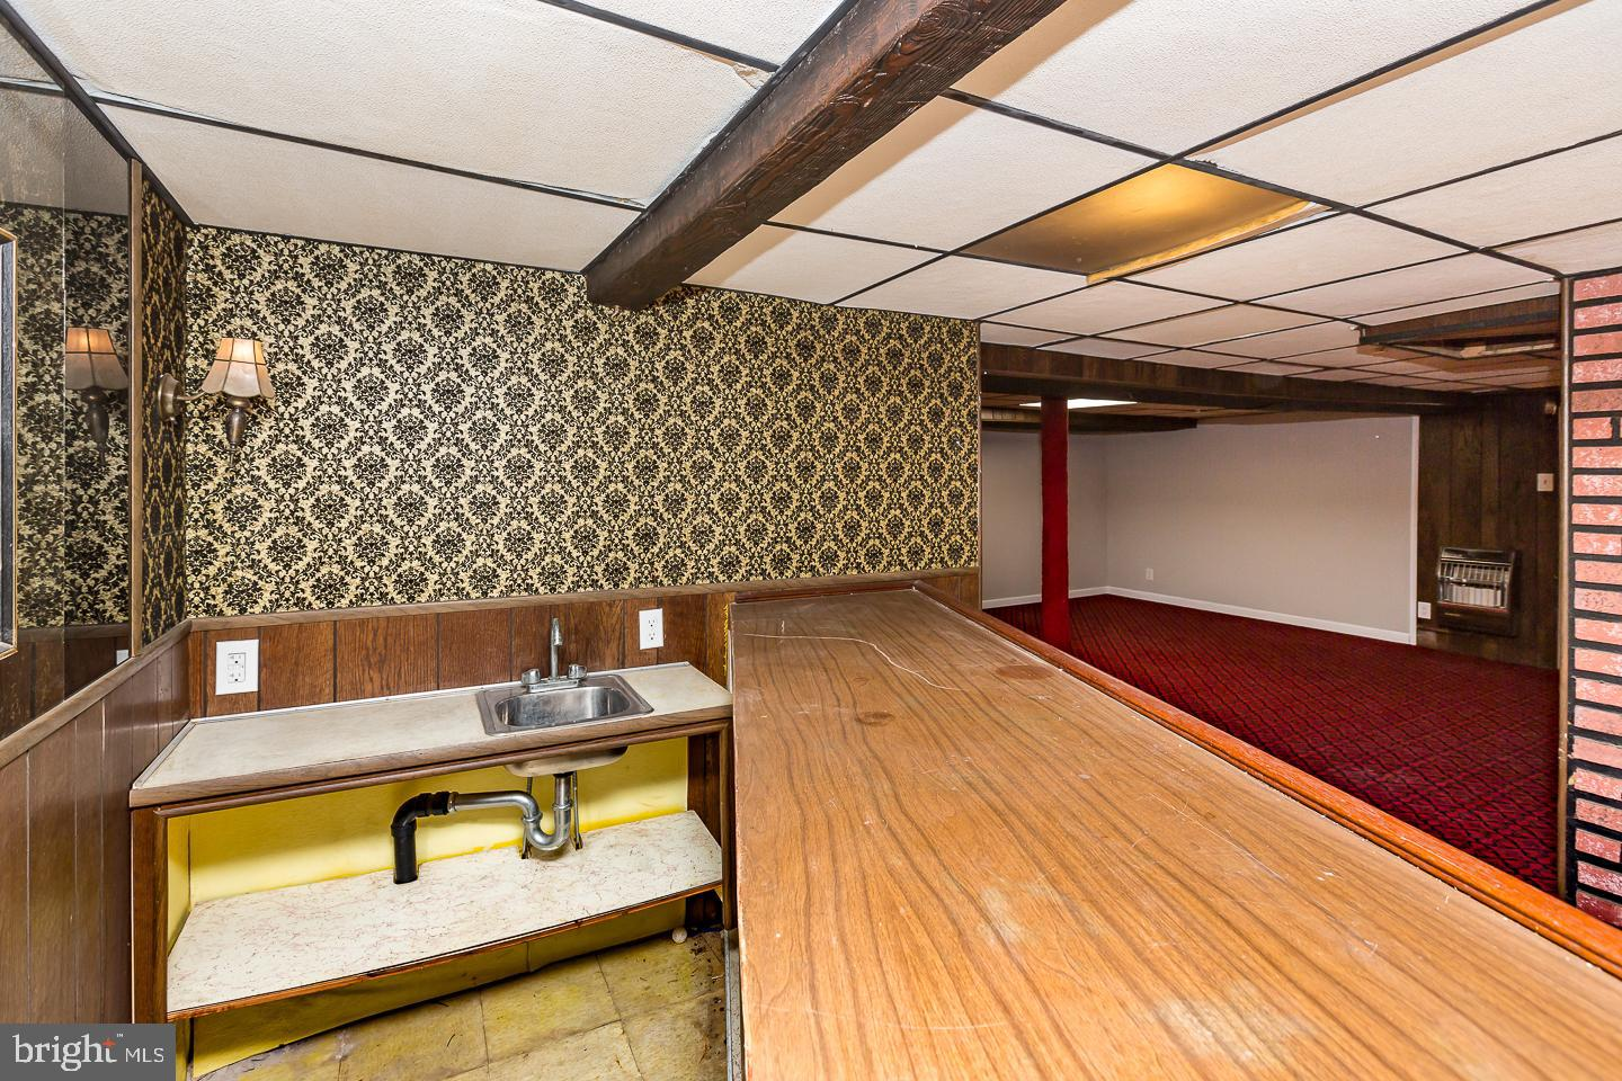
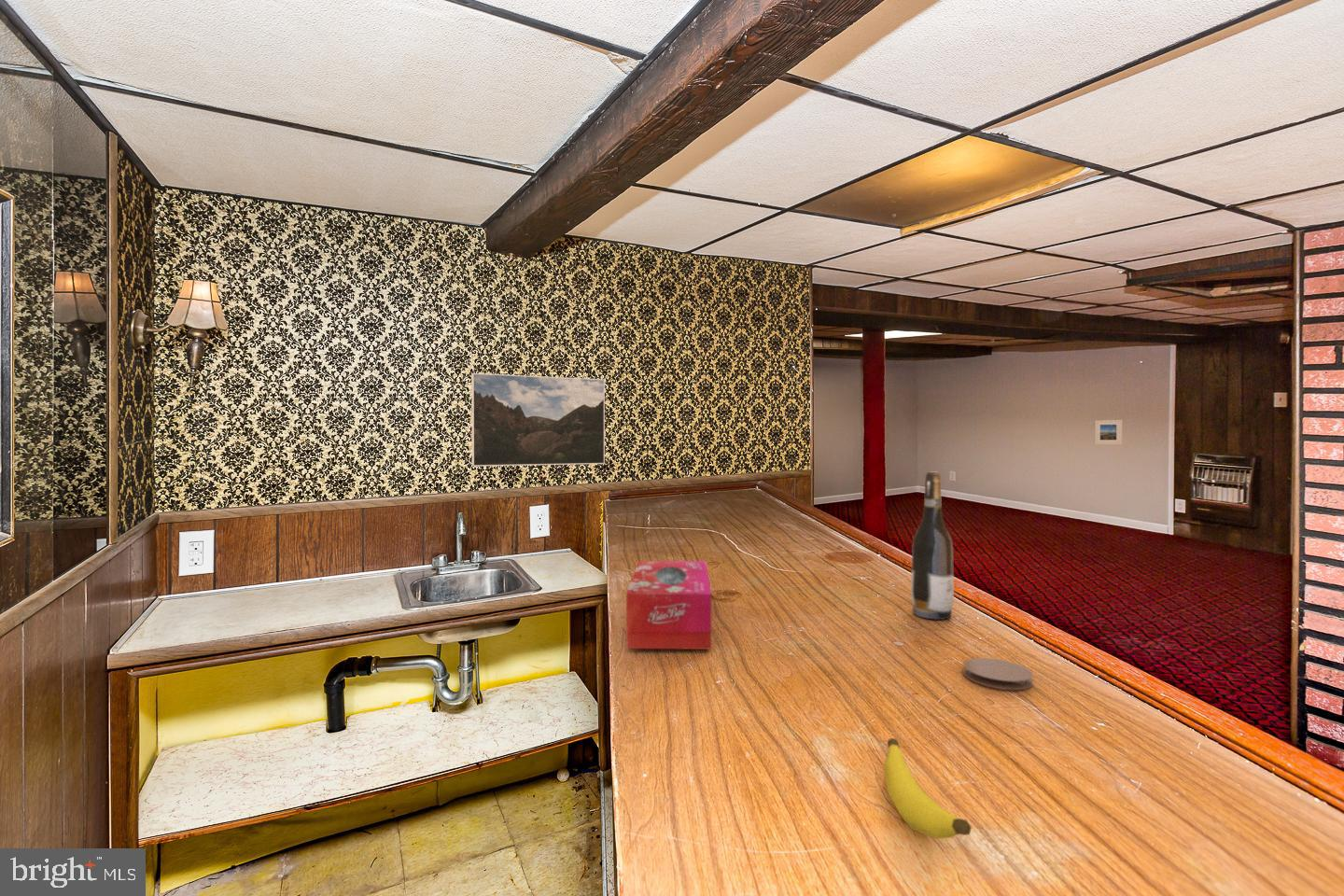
+ wine bottle [910,471,955,621]
+ banana [883,737,973,840]
+ tissue box [625,560,712,651]
+ coaster [962,657,1034,691]
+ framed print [1094,419,1123,445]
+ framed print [470,372,606,467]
